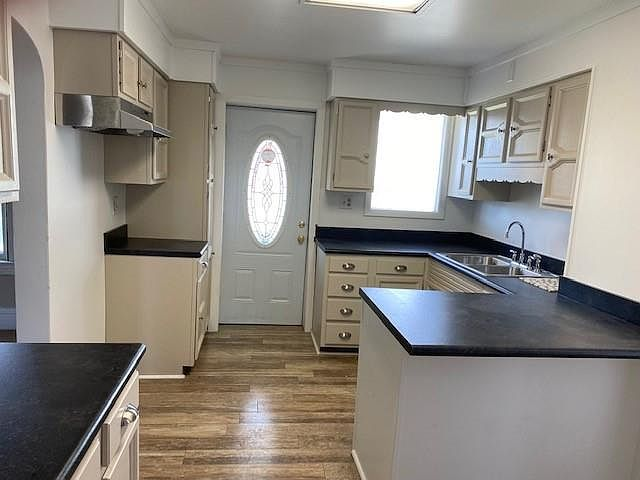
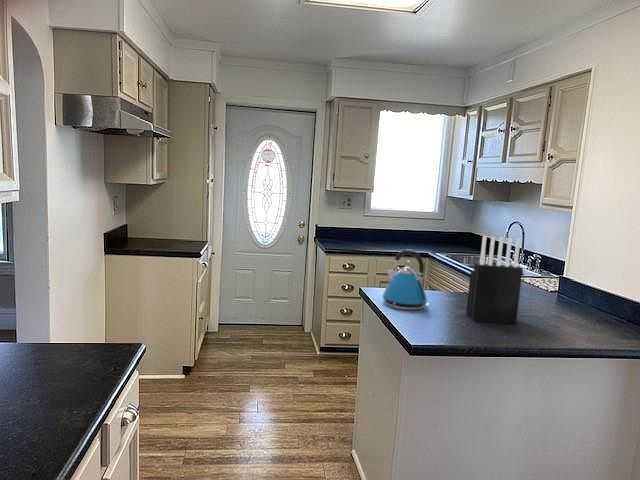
+ knife block [465,235,524,325]
+ kettle [381,249,430,311]
